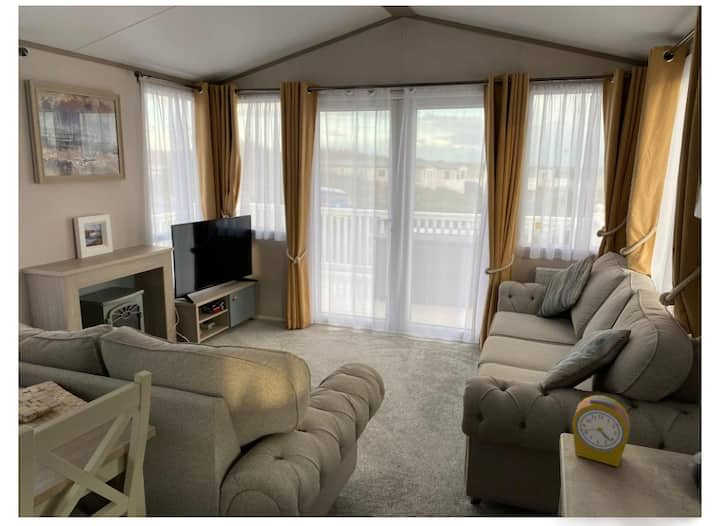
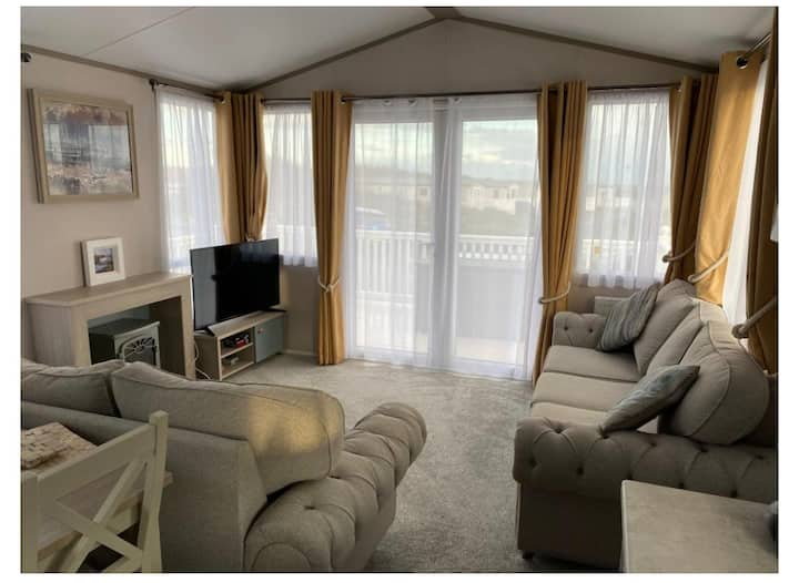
- alarm clock [571,394,631,468]
